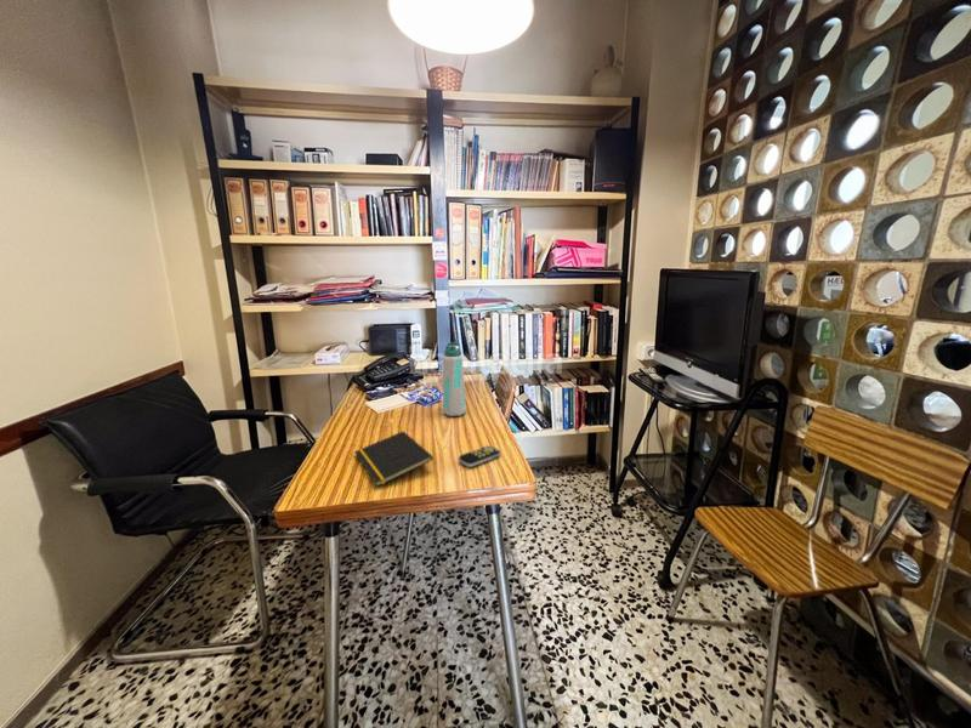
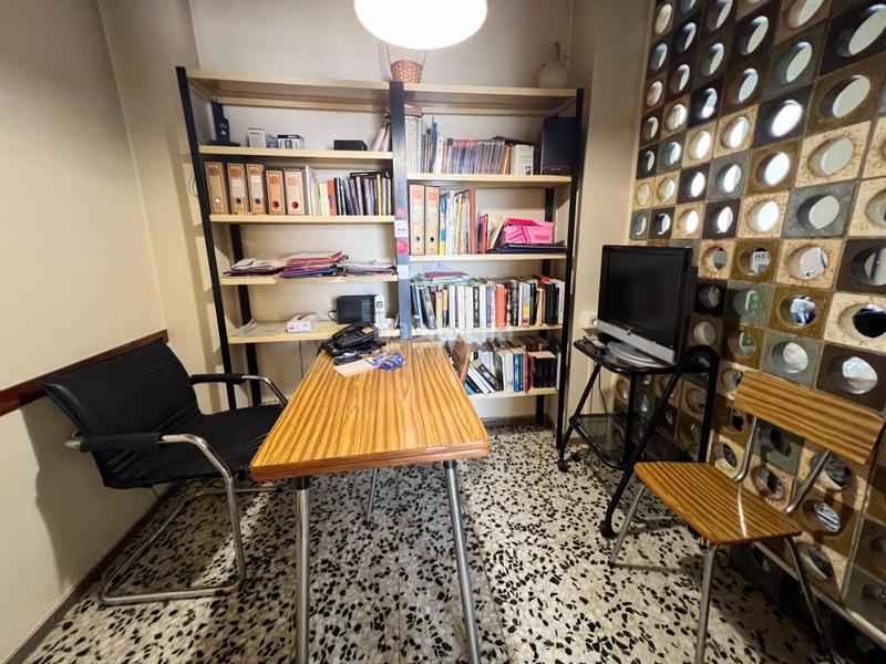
- water bottle [442,341,467,417]
- notepad [353,430,435,488]
- remote control [458,444,501,468]
